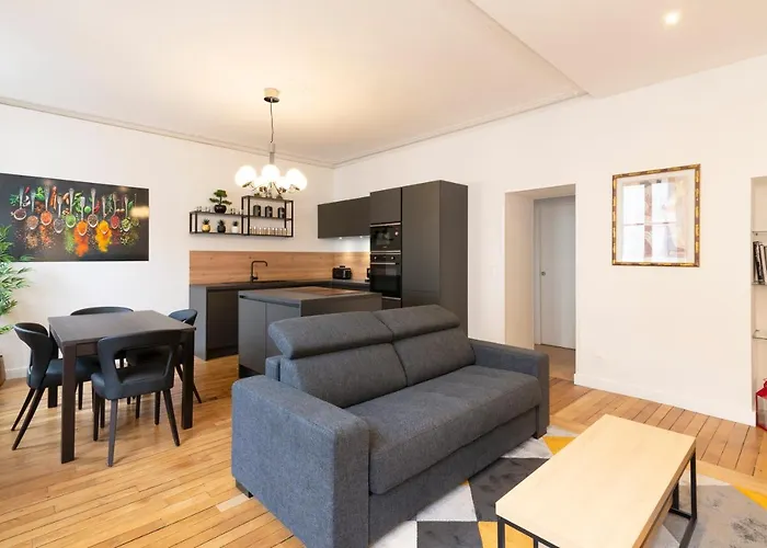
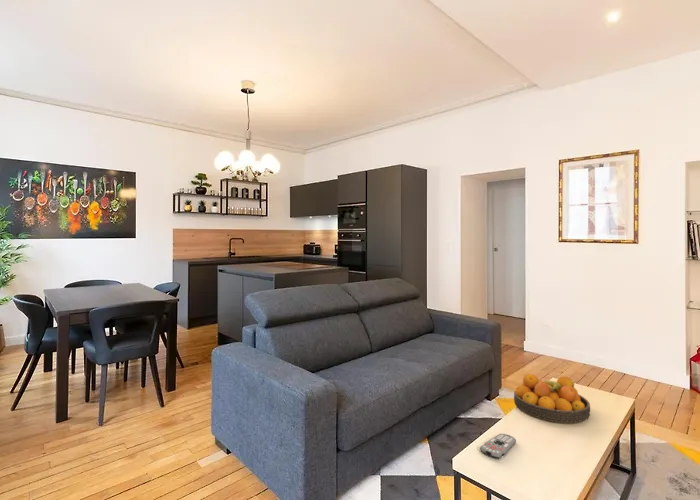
+ remote control [479,433,517,459]
+ fruit bowl [513,373,591,424]
